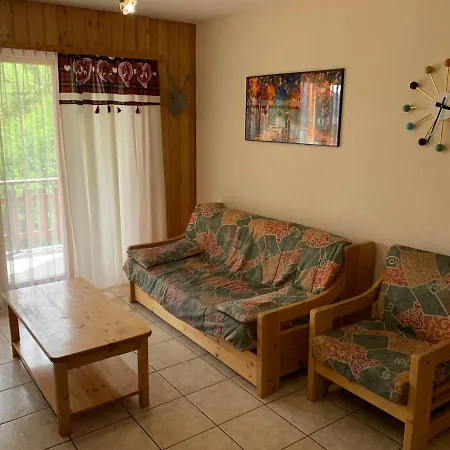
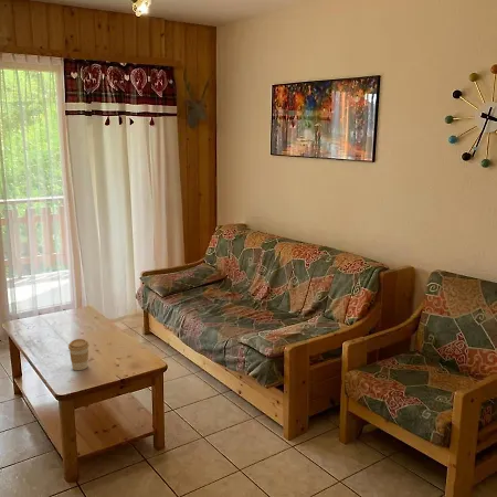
+ coffee cup [67,338,91,371]
